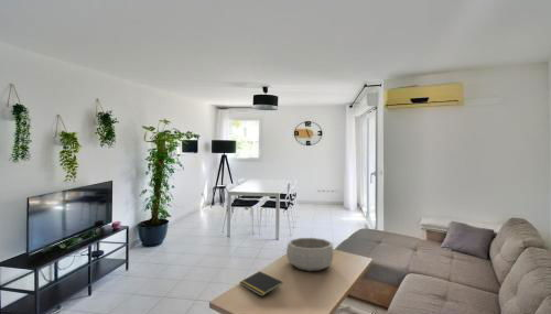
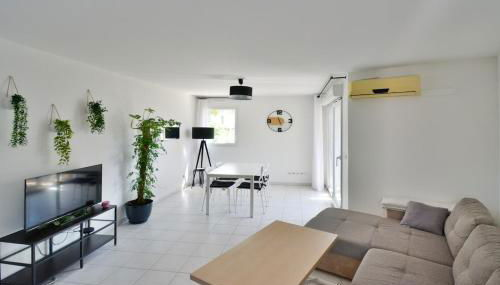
- notepad [239,270,283,297]
- decorative bowl [285,237,335,272]
